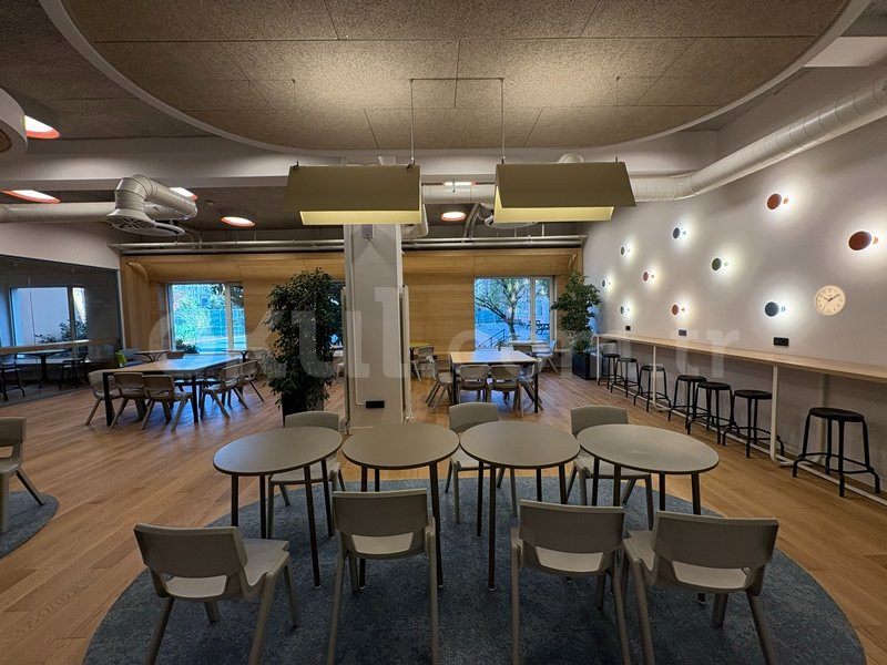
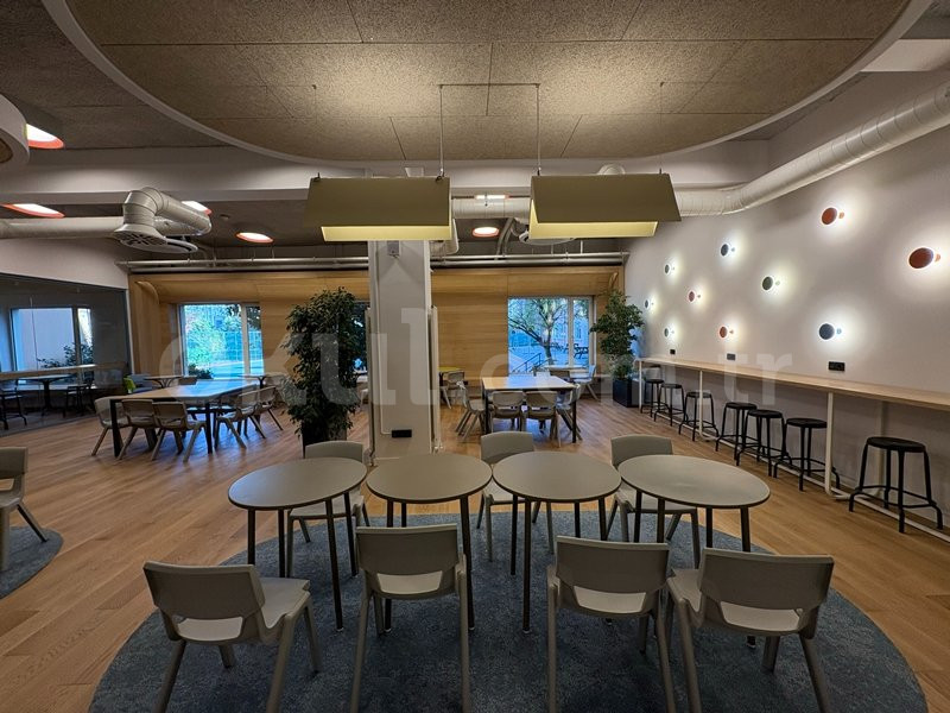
- wall clock [813,284,848,317]
